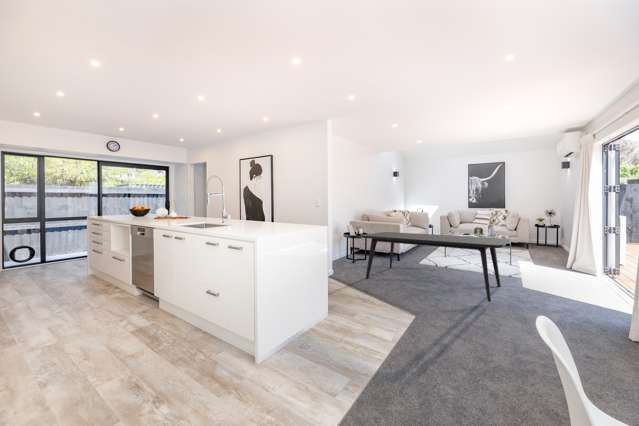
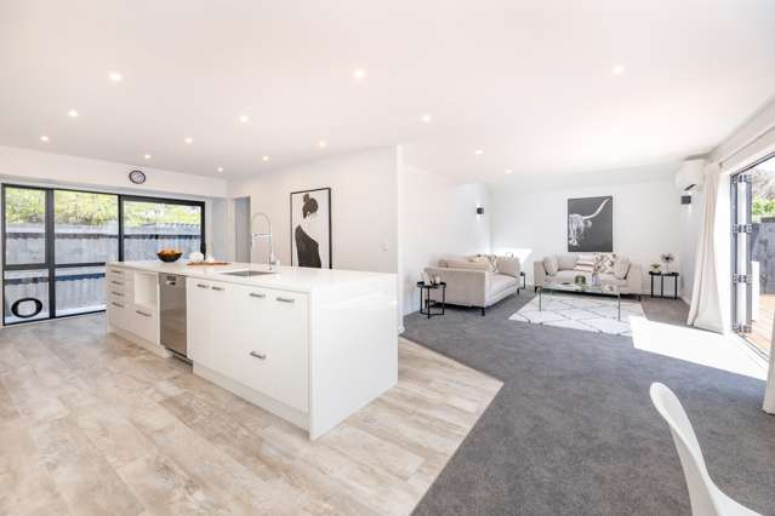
- dining table [359,231,511,303]
